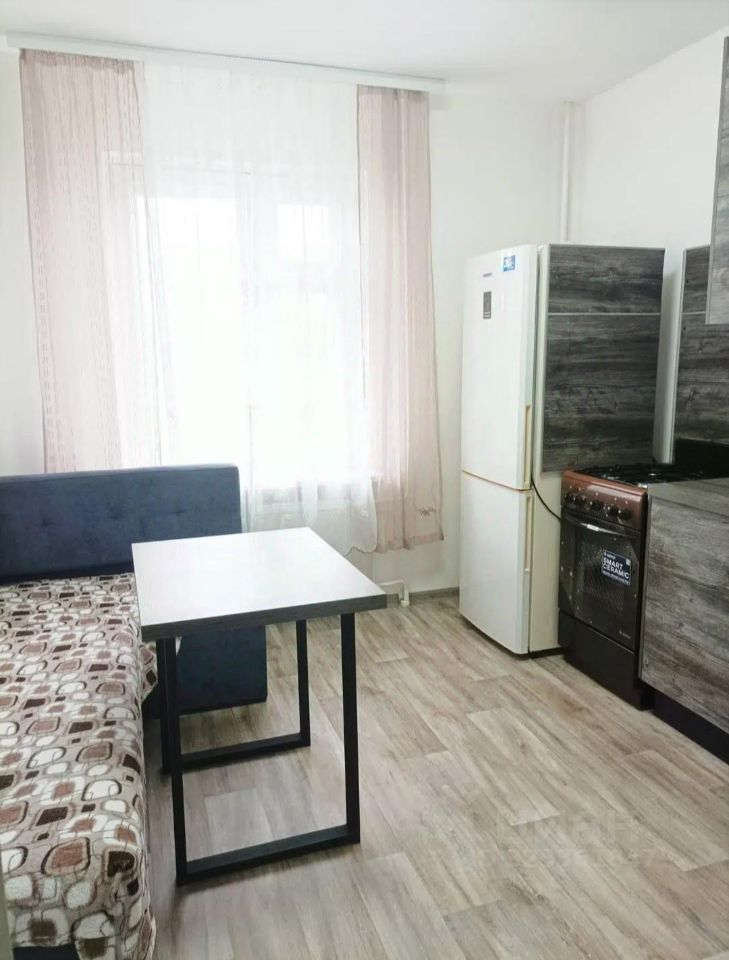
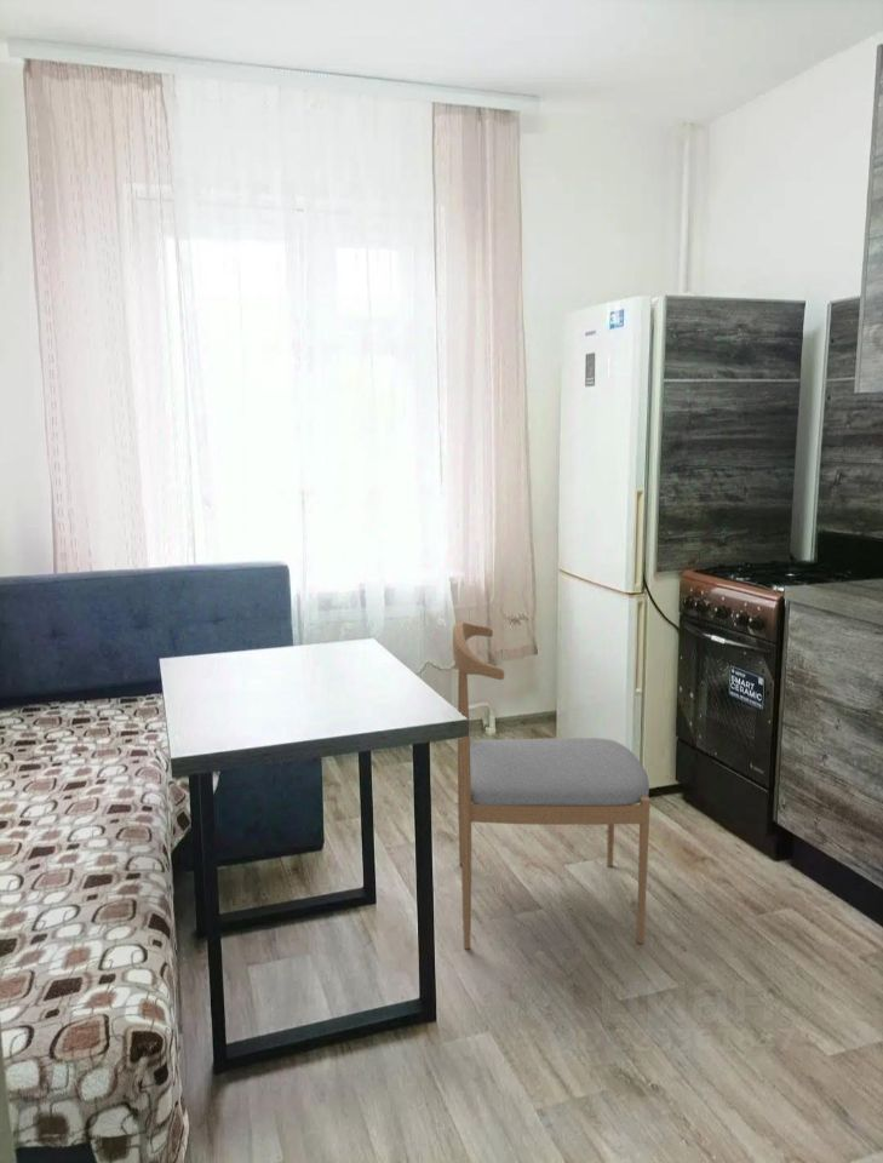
+ dining chair [452,621,652,950]
